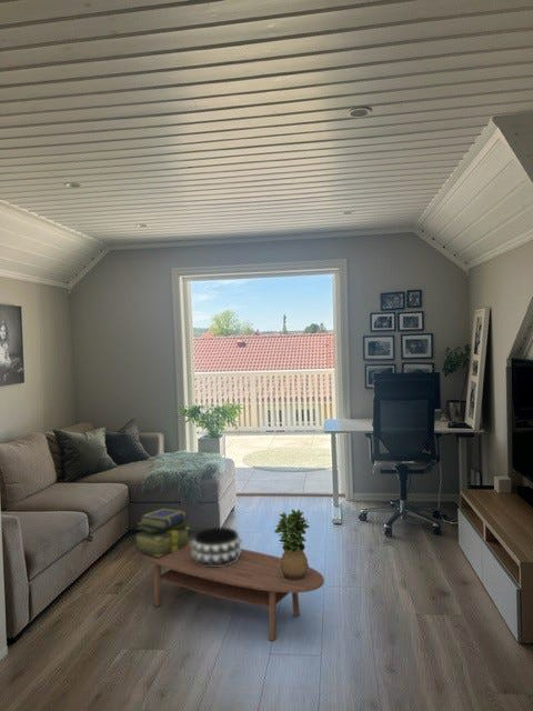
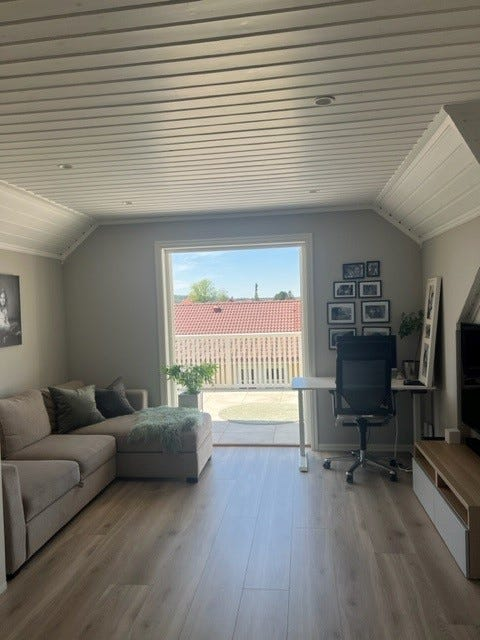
- decorative bowl [191,527,243,567]
- stack of books [133,508,191,557]
- coffee table [137,539,325,642]
- potted plant [273,509,311,582]
